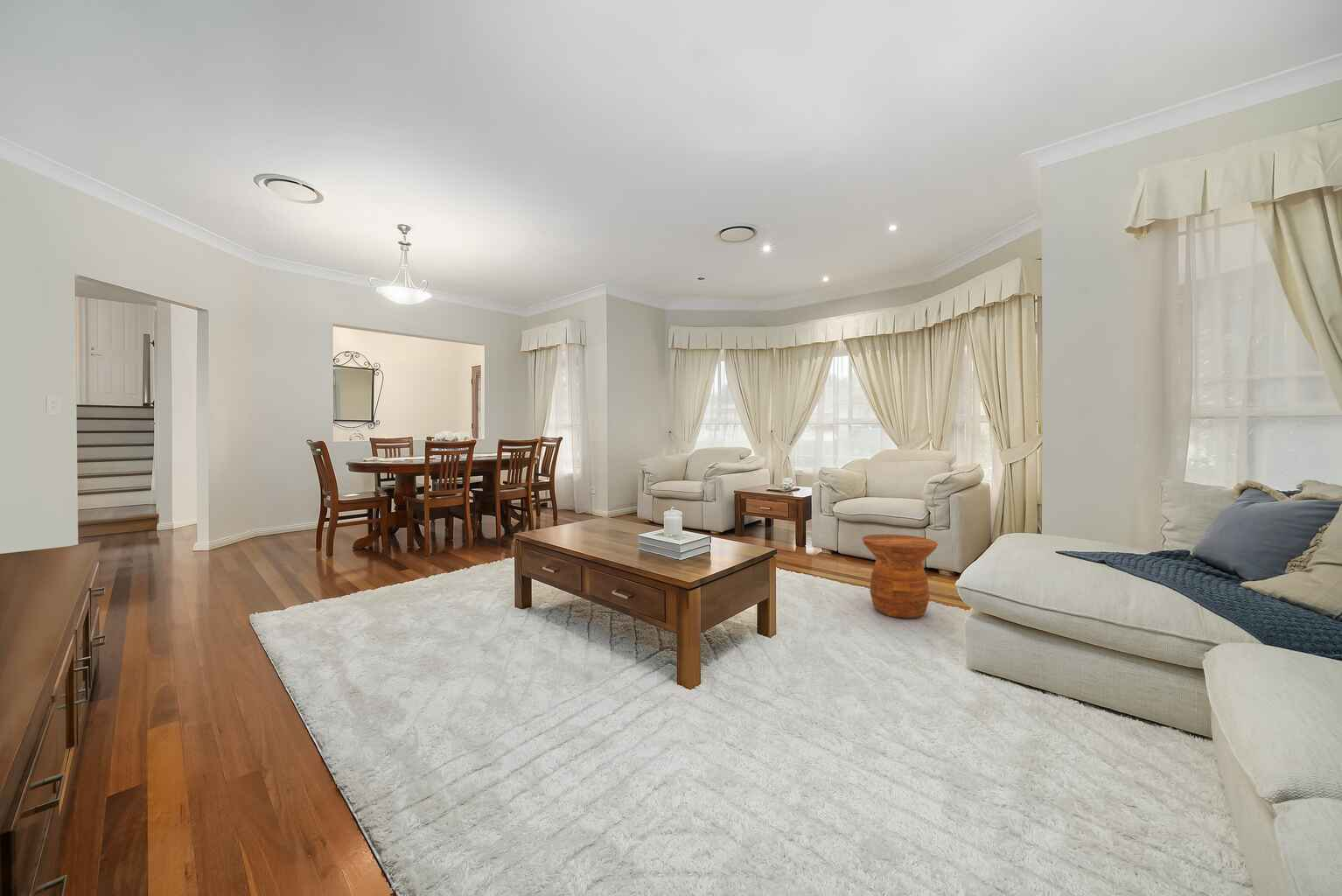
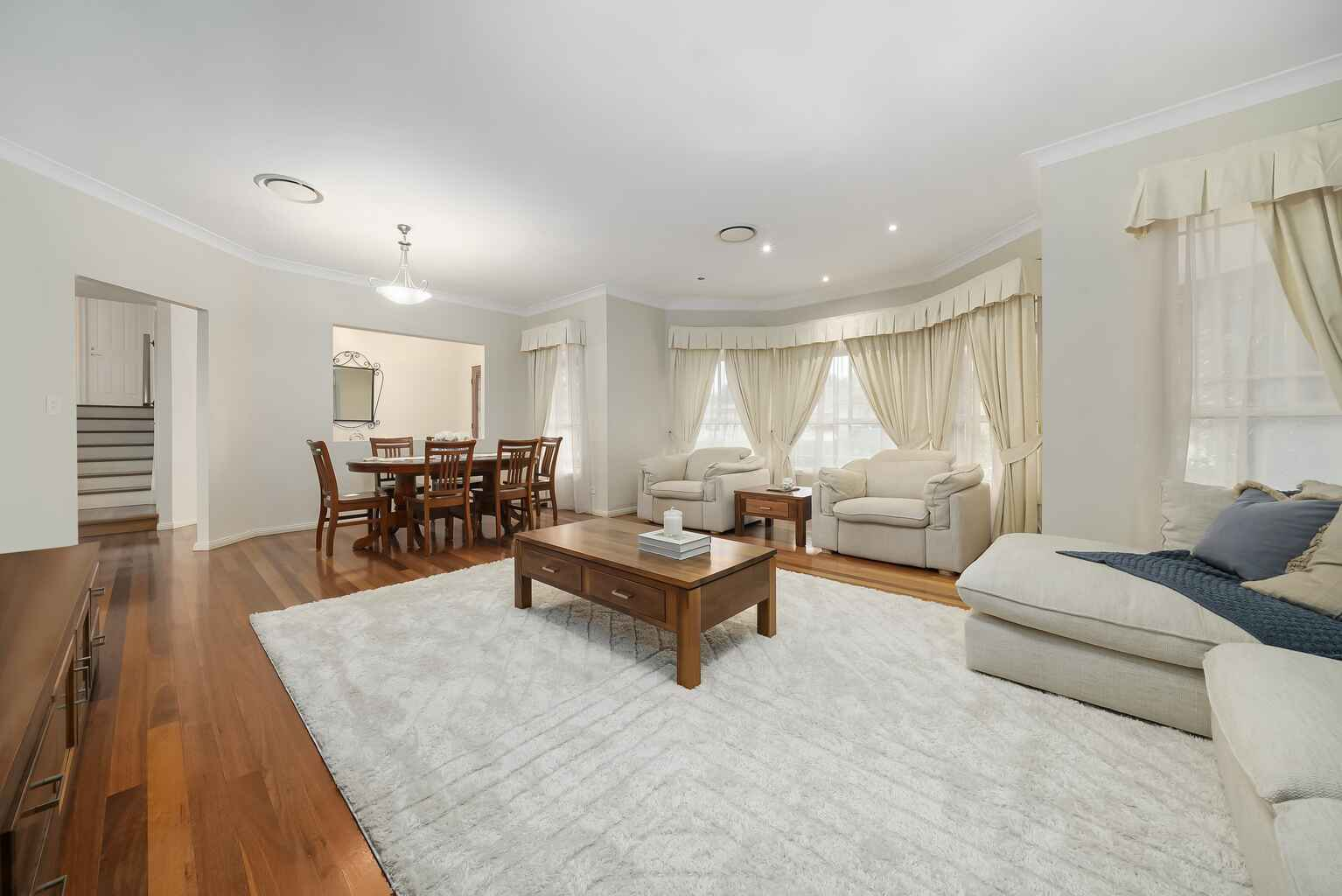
- side table [862,534,939,620]
